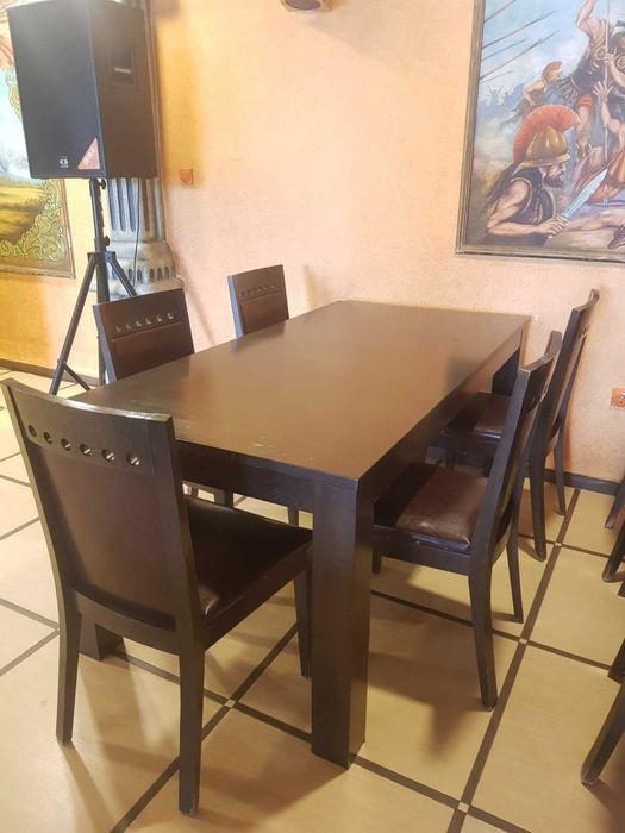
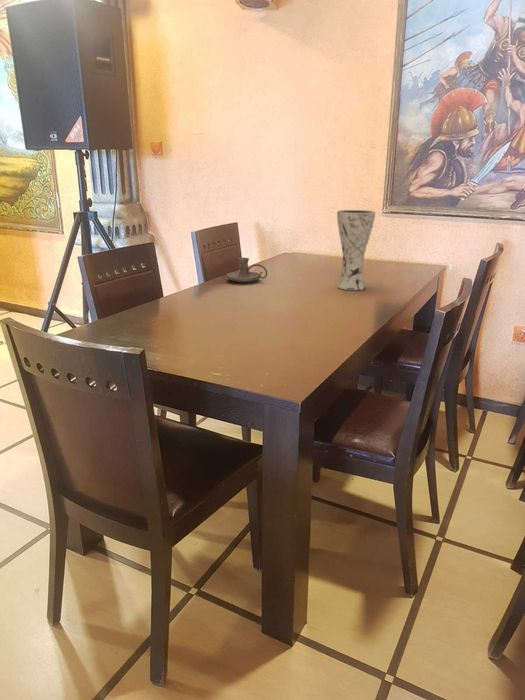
+ vase [336,209,376,291]
+ candle holder [226,257,268,283]
